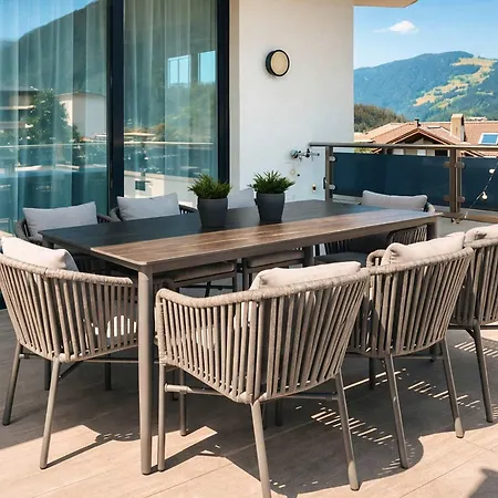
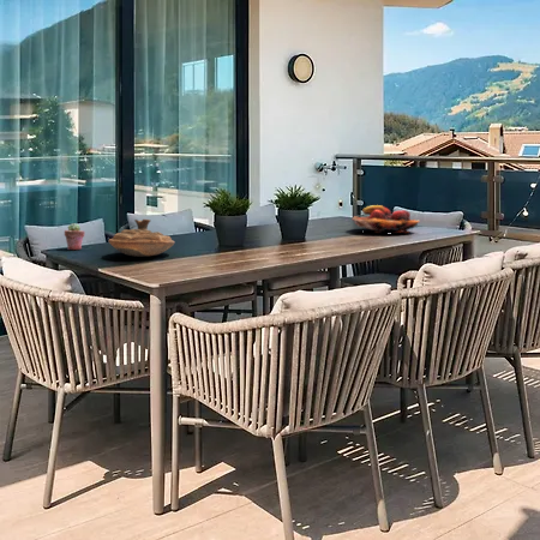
+ decorative bowl [108,218,175,258]
+ fruit basket [350,204,421,234]
+ potted succulent [64,222,86,251]
